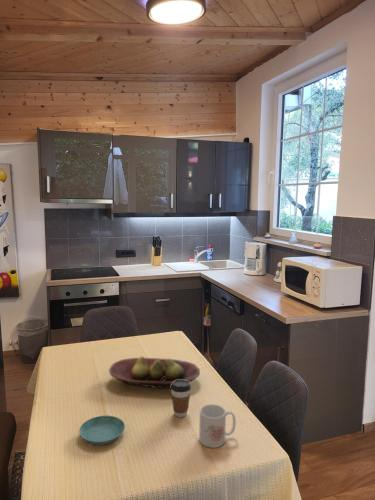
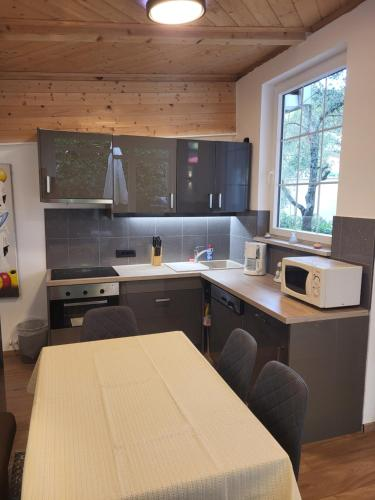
- fruit bowl [108,355,201,390]
- saucer [78,415,126,446]
- coffee cup [170,380,192,418]
- mug [198,403,236,449]
